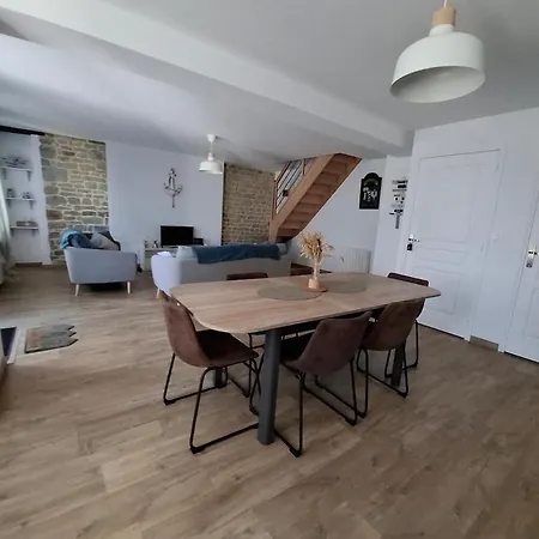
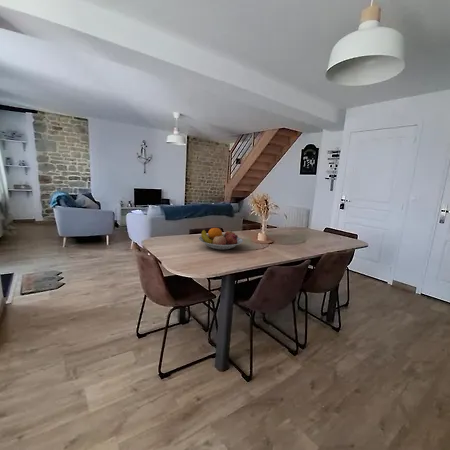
+ fruit bowl [198,227,244,251]
